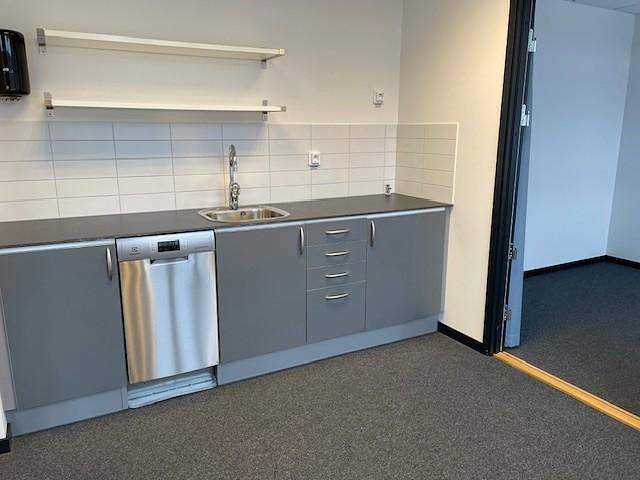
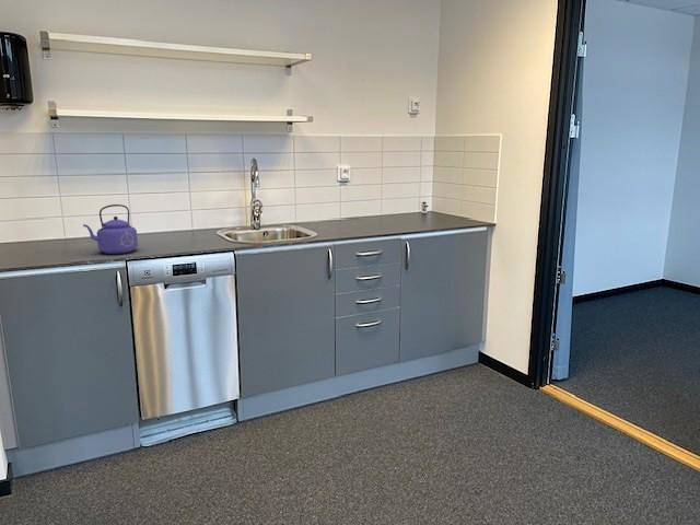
+ kettle [82,203,139,255]
